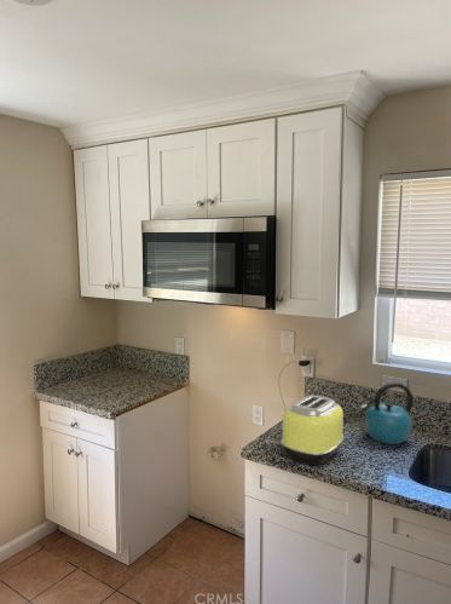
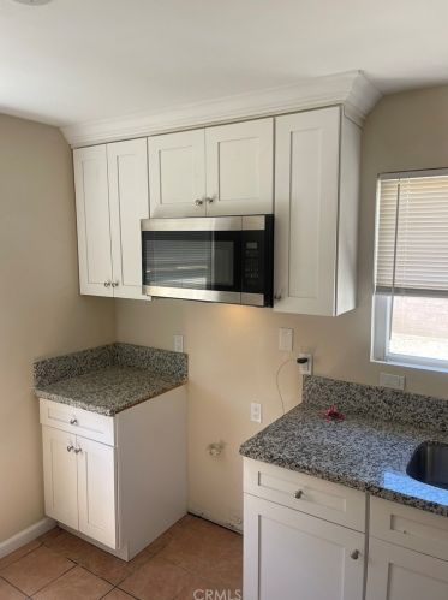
- toaster [281,395,345,467]
- kettle [359,381,415,445]
